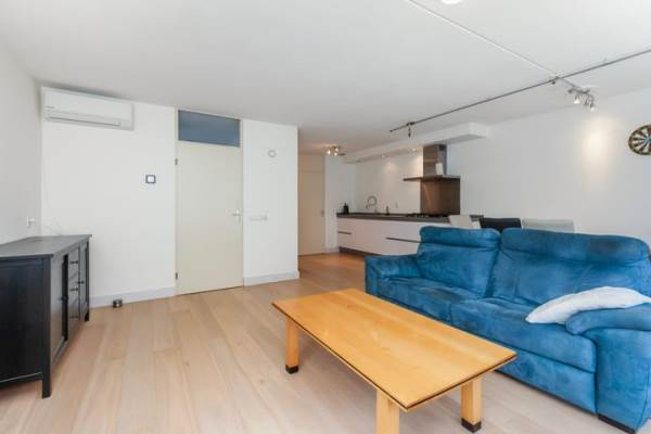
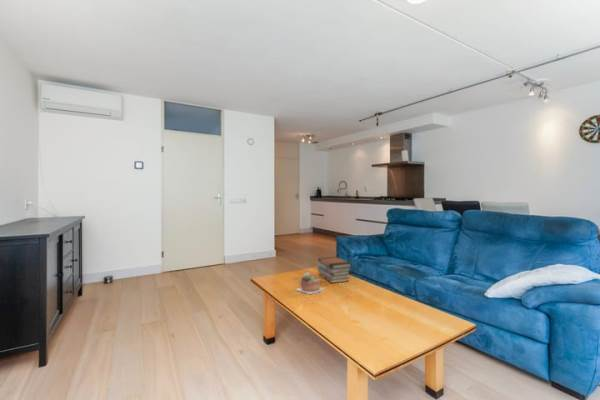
+ succulent plant [296,271,325,295]
+ book stack [317,256,352,284]
